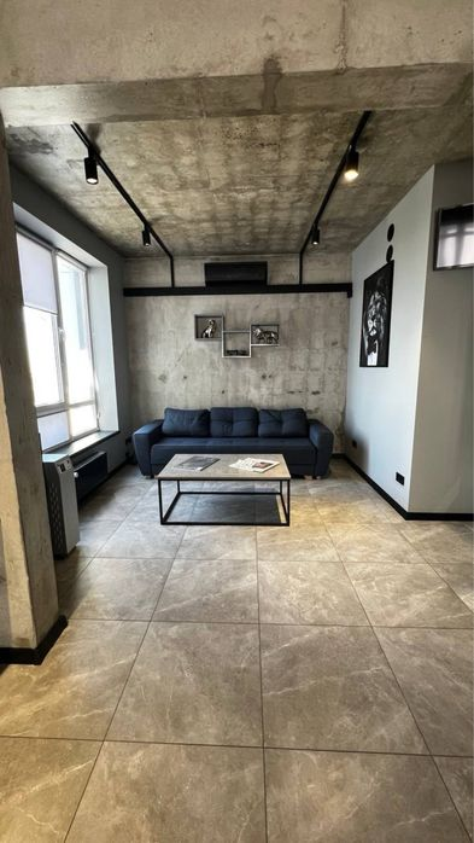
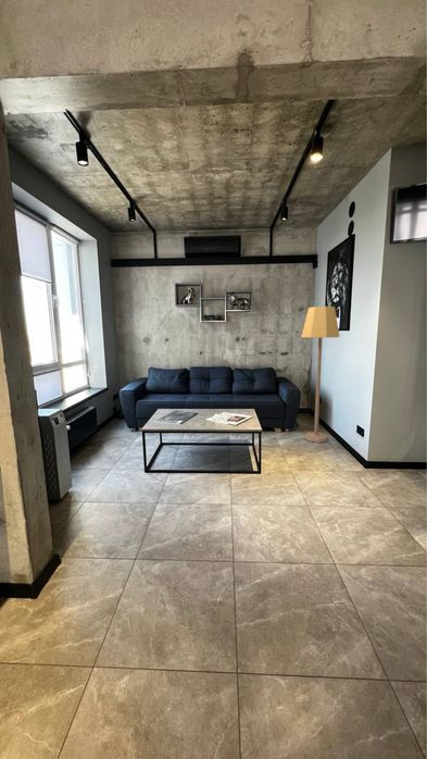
+ lamp [300,306,340,444]
